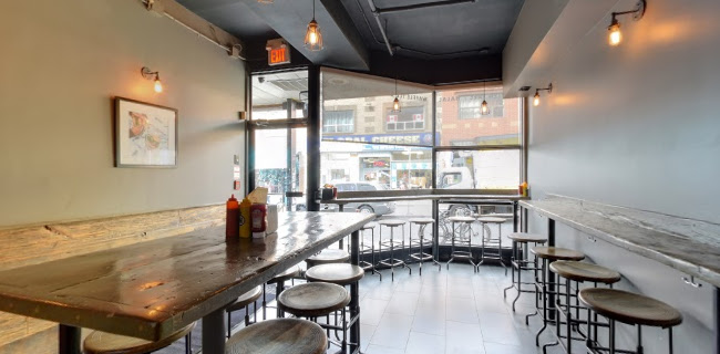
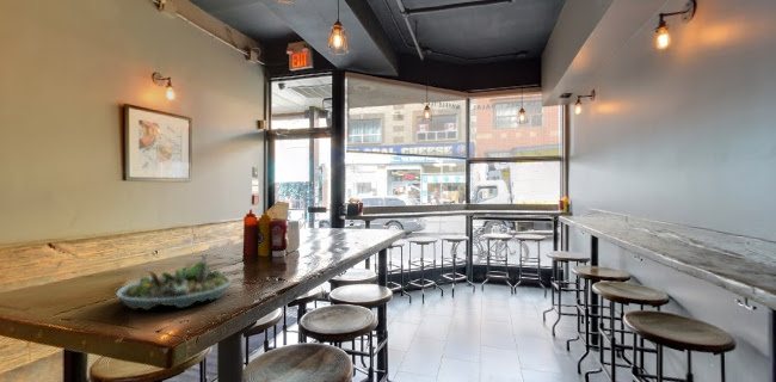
+ succulent planter [115,253,234,310]
